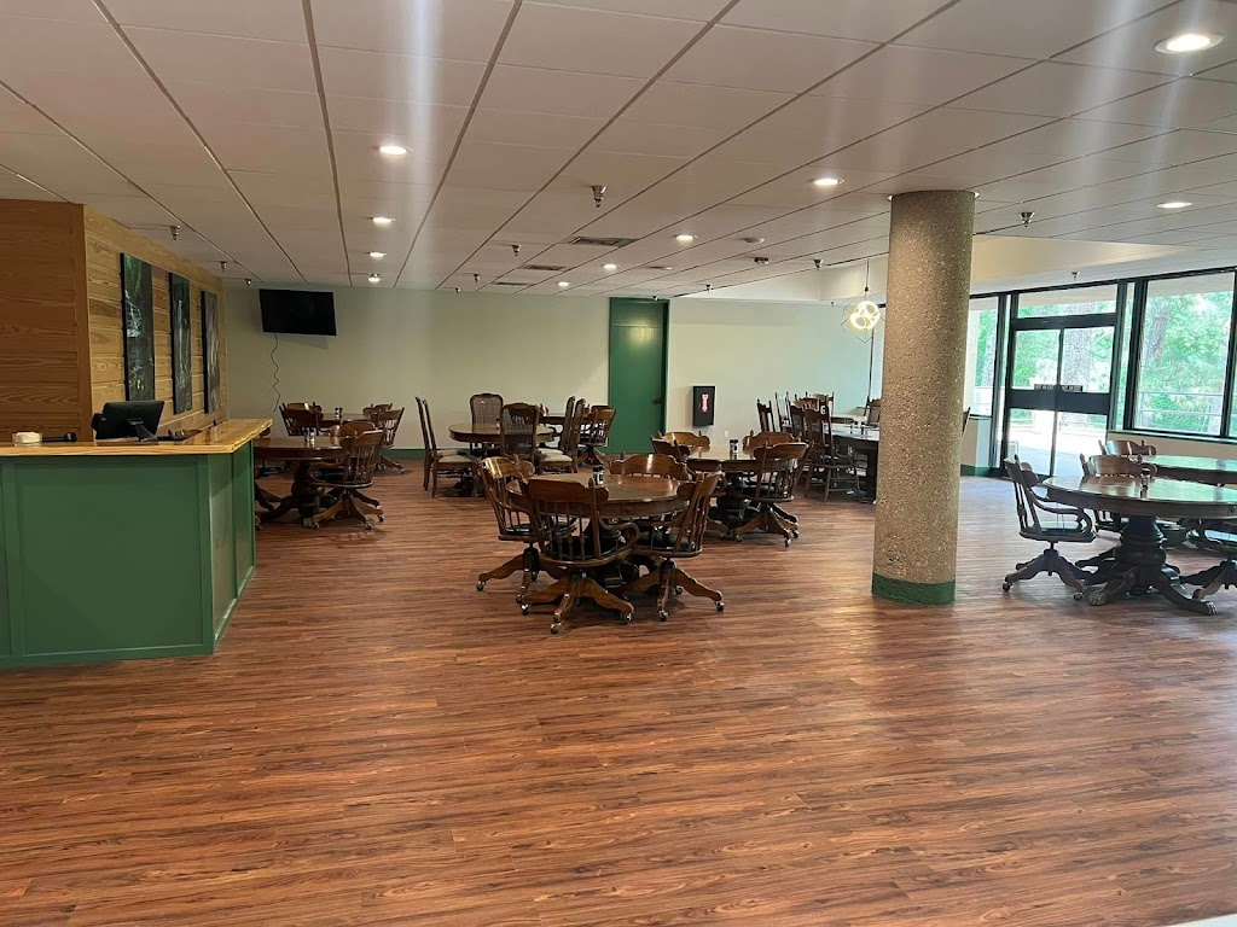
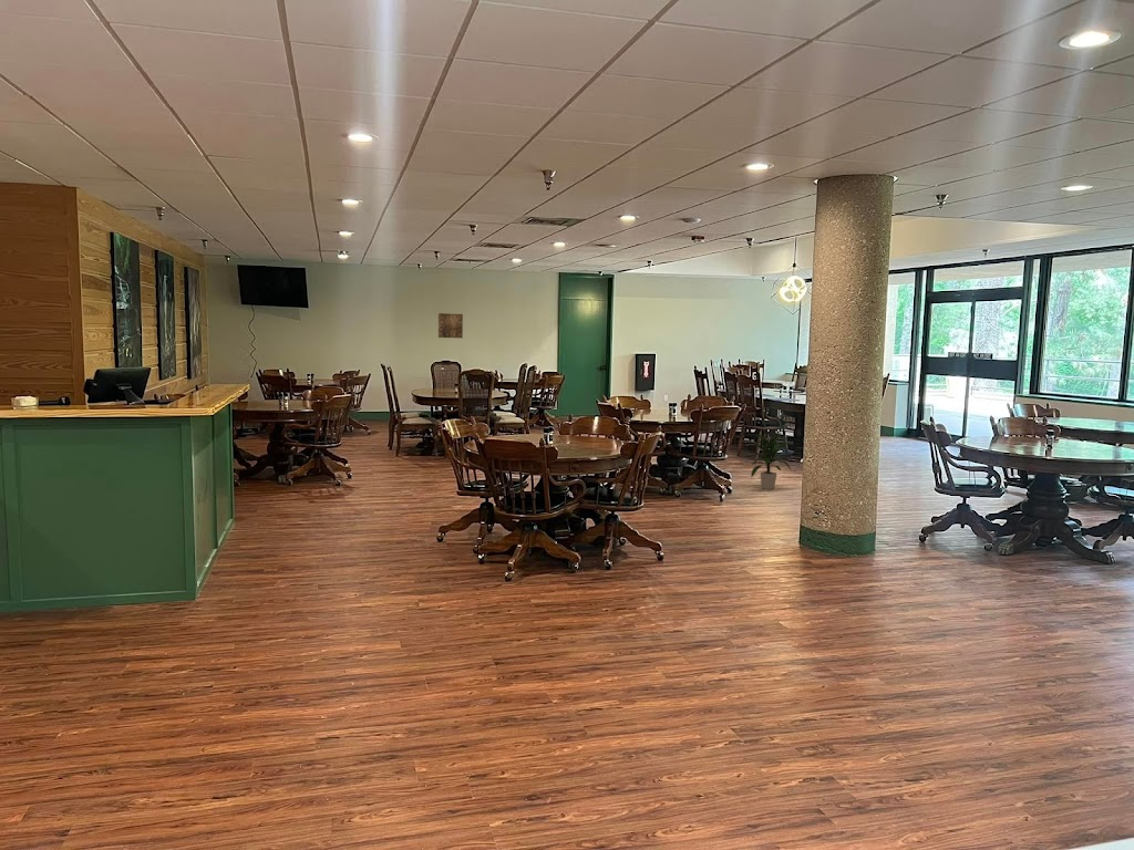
+ indoor plant [750,431,794,490]
+ wall art [437,312,464,339]
